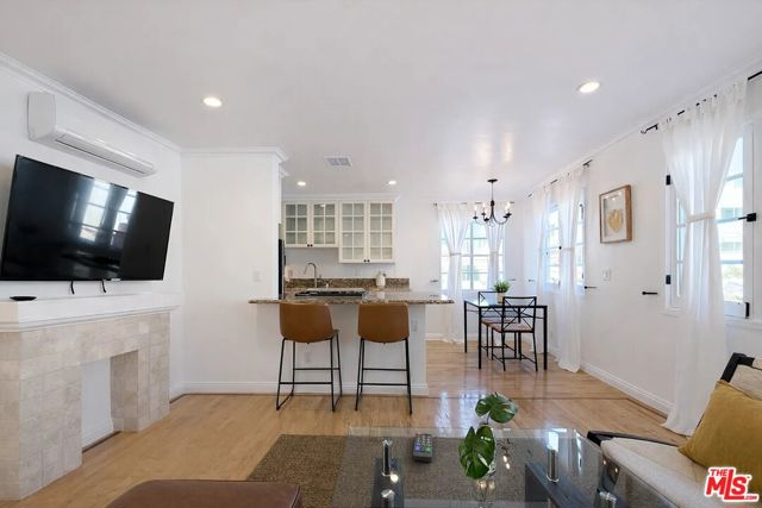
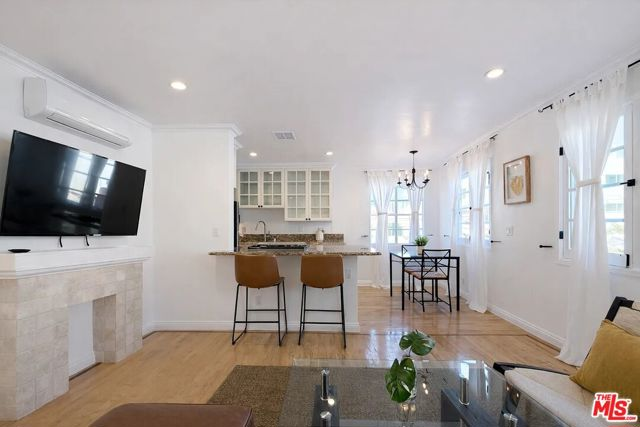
- remote control [412,432,433,463]
